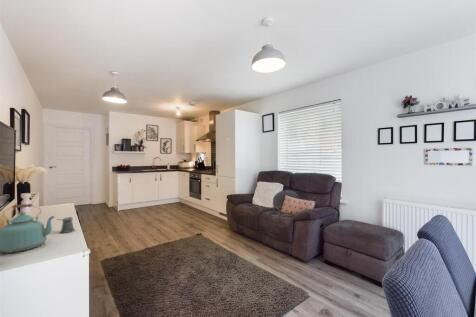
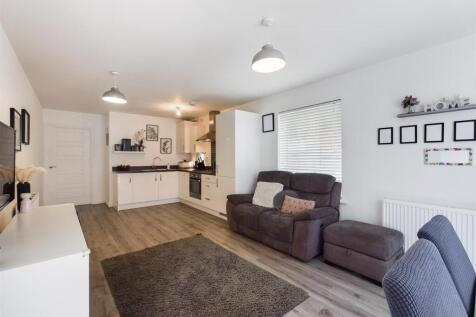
- kettle [0,203,56,254]
- pepper shaker [56,216,76,234]
